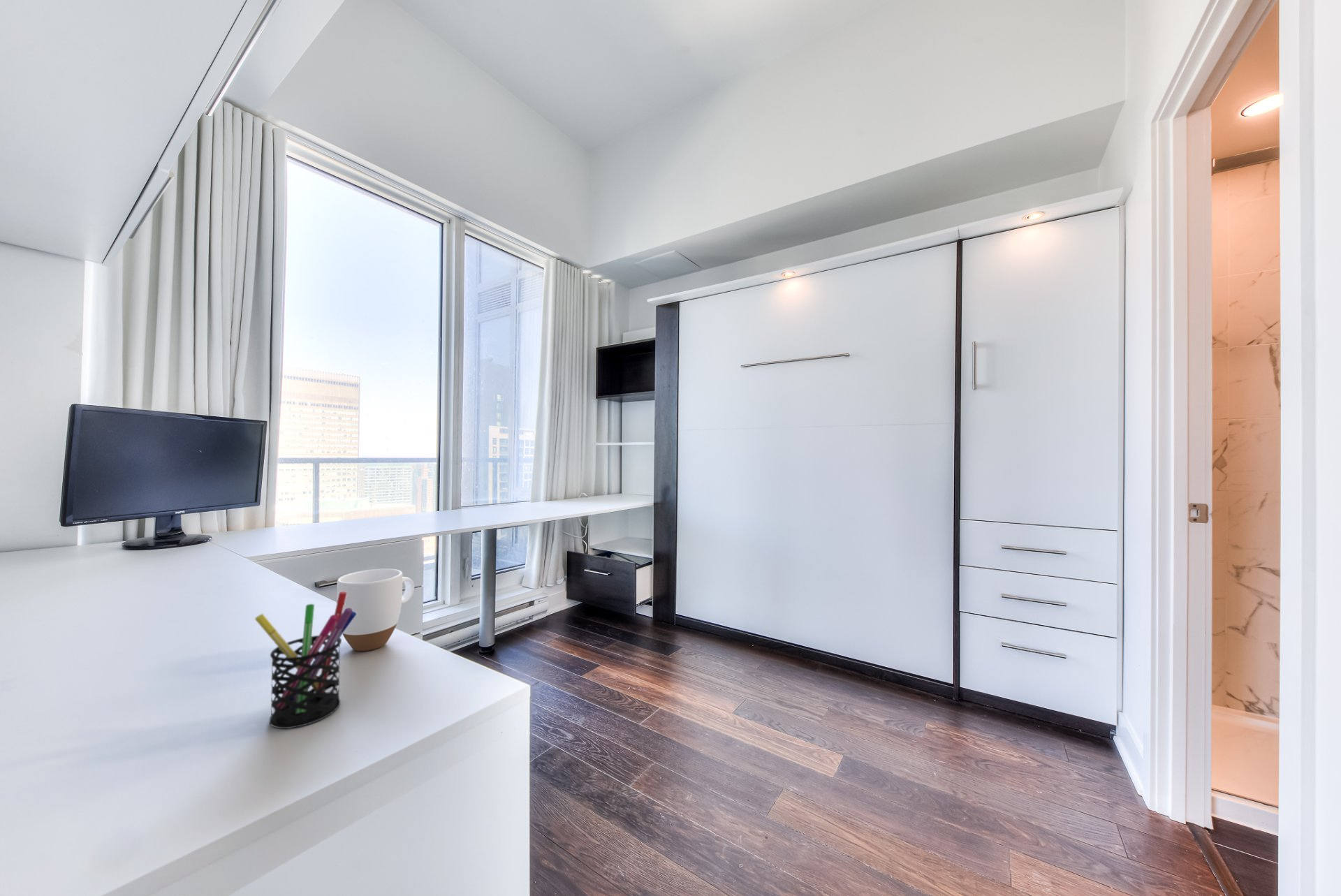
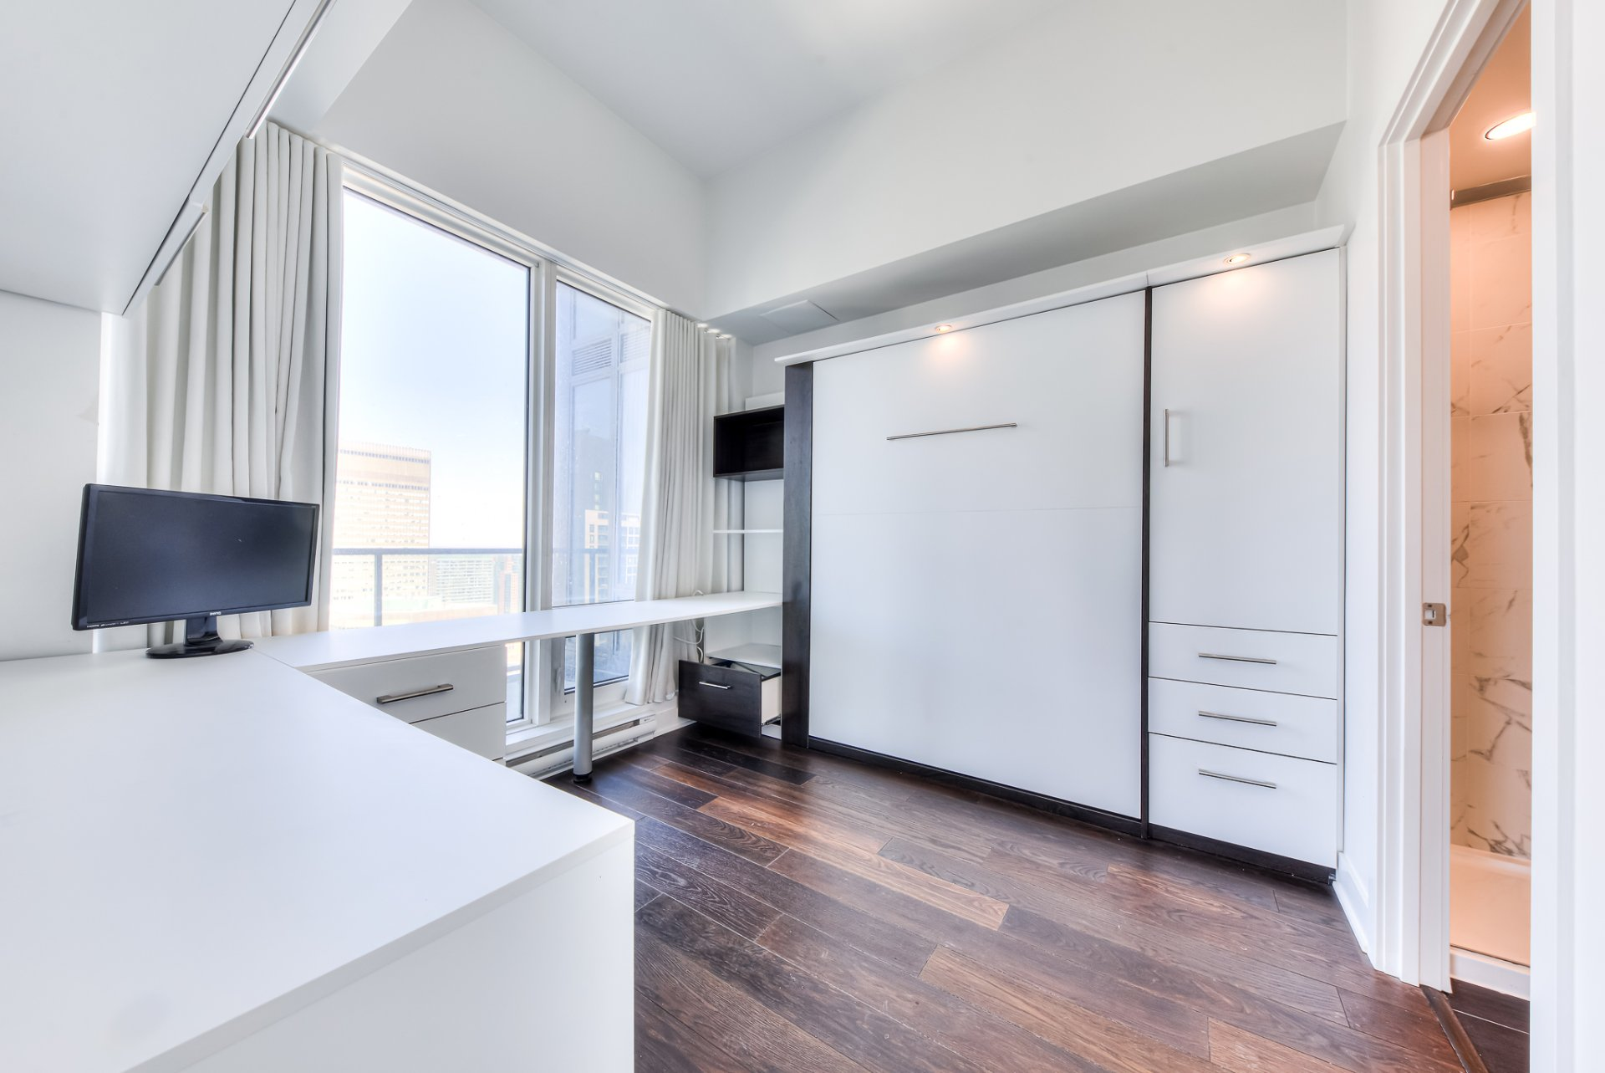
- mug [336,568,415,652]
- pen holder [254,592,357,729]
